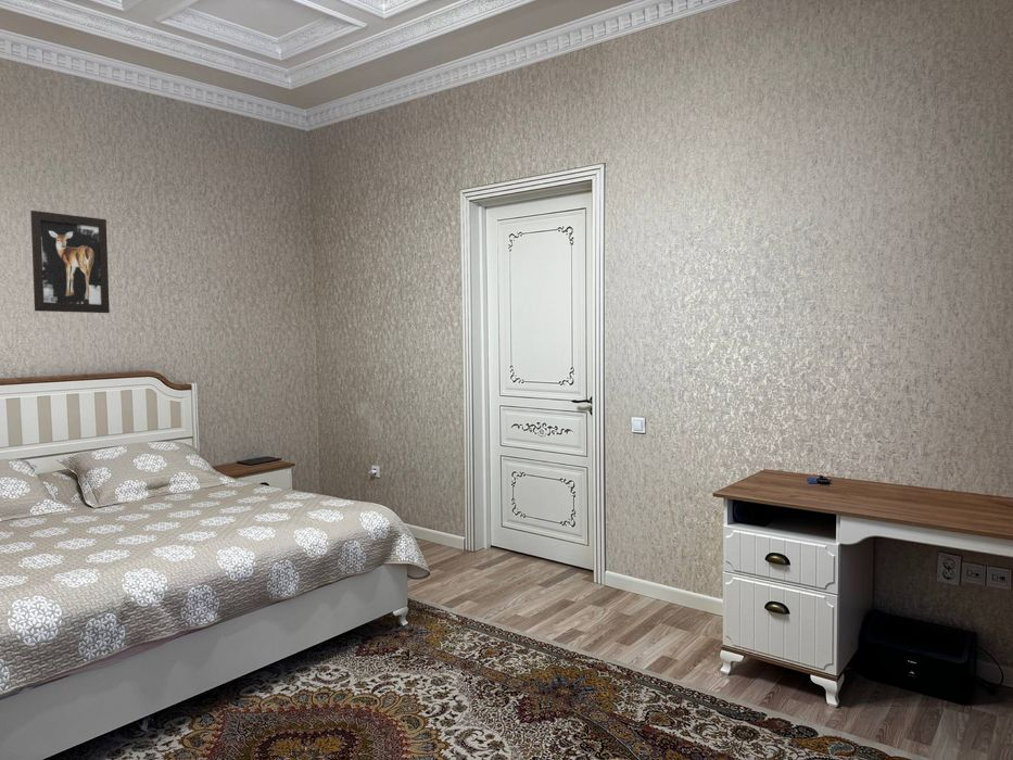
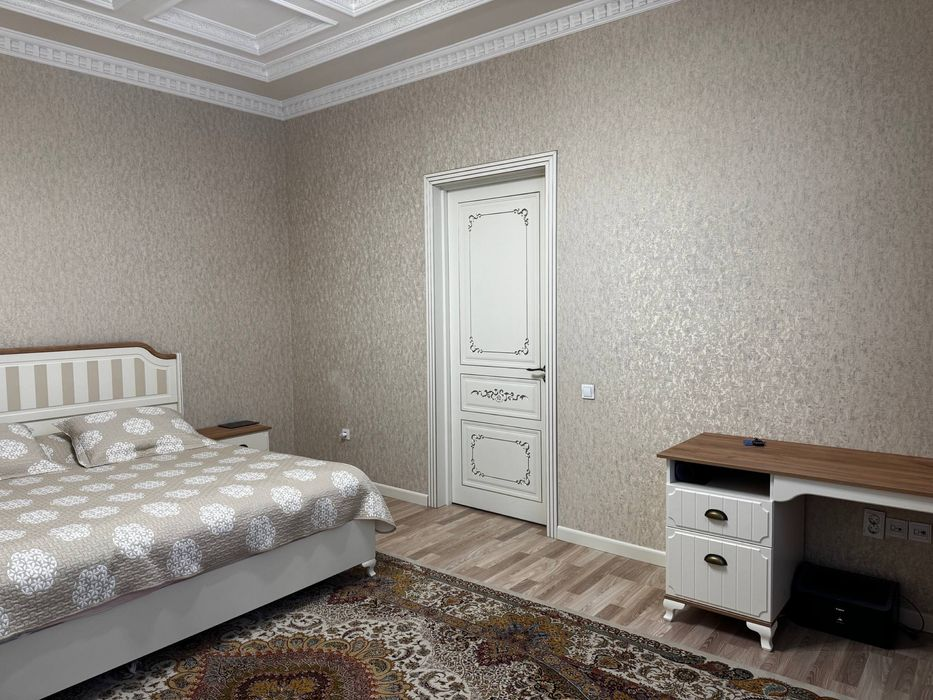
- wall art [29,210,111,314]
